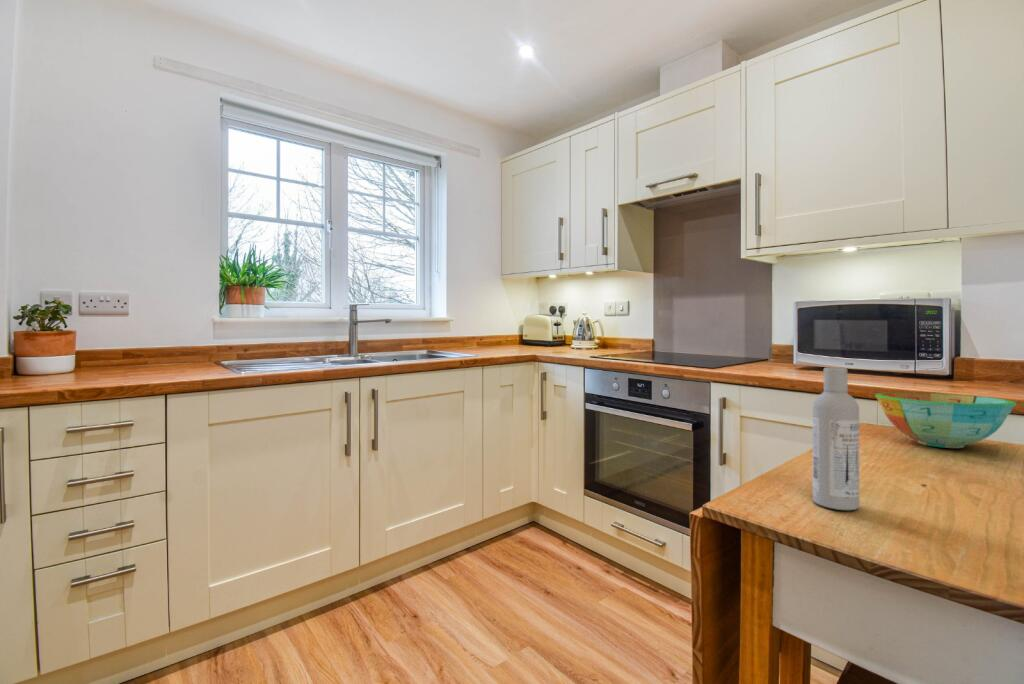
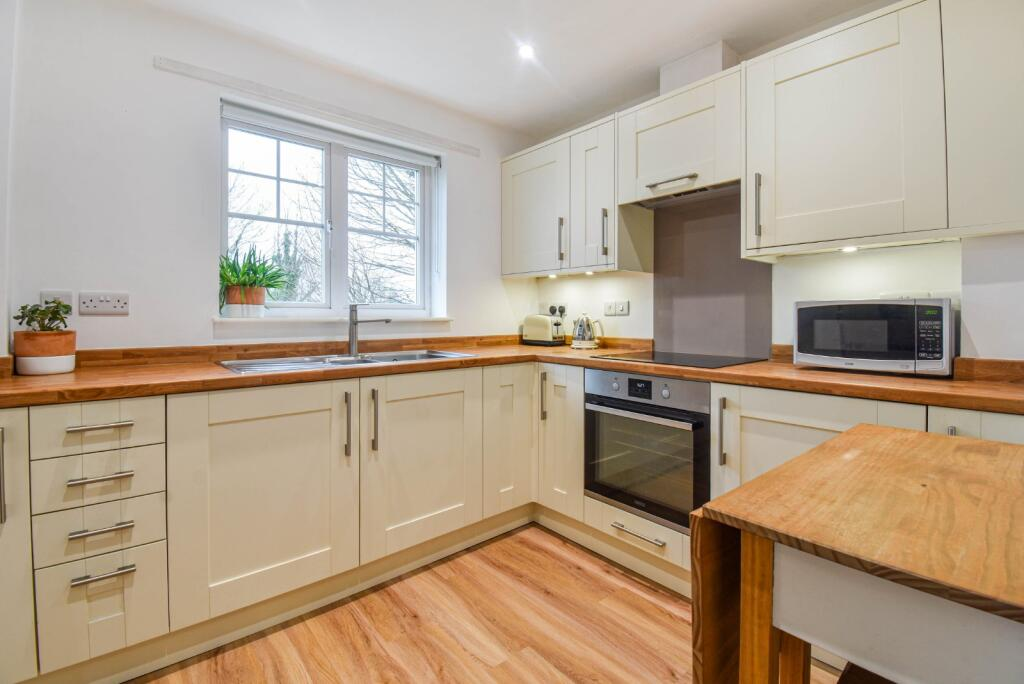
- bowl [874,391,1017,449]
- bottle [811,367,860,511]
